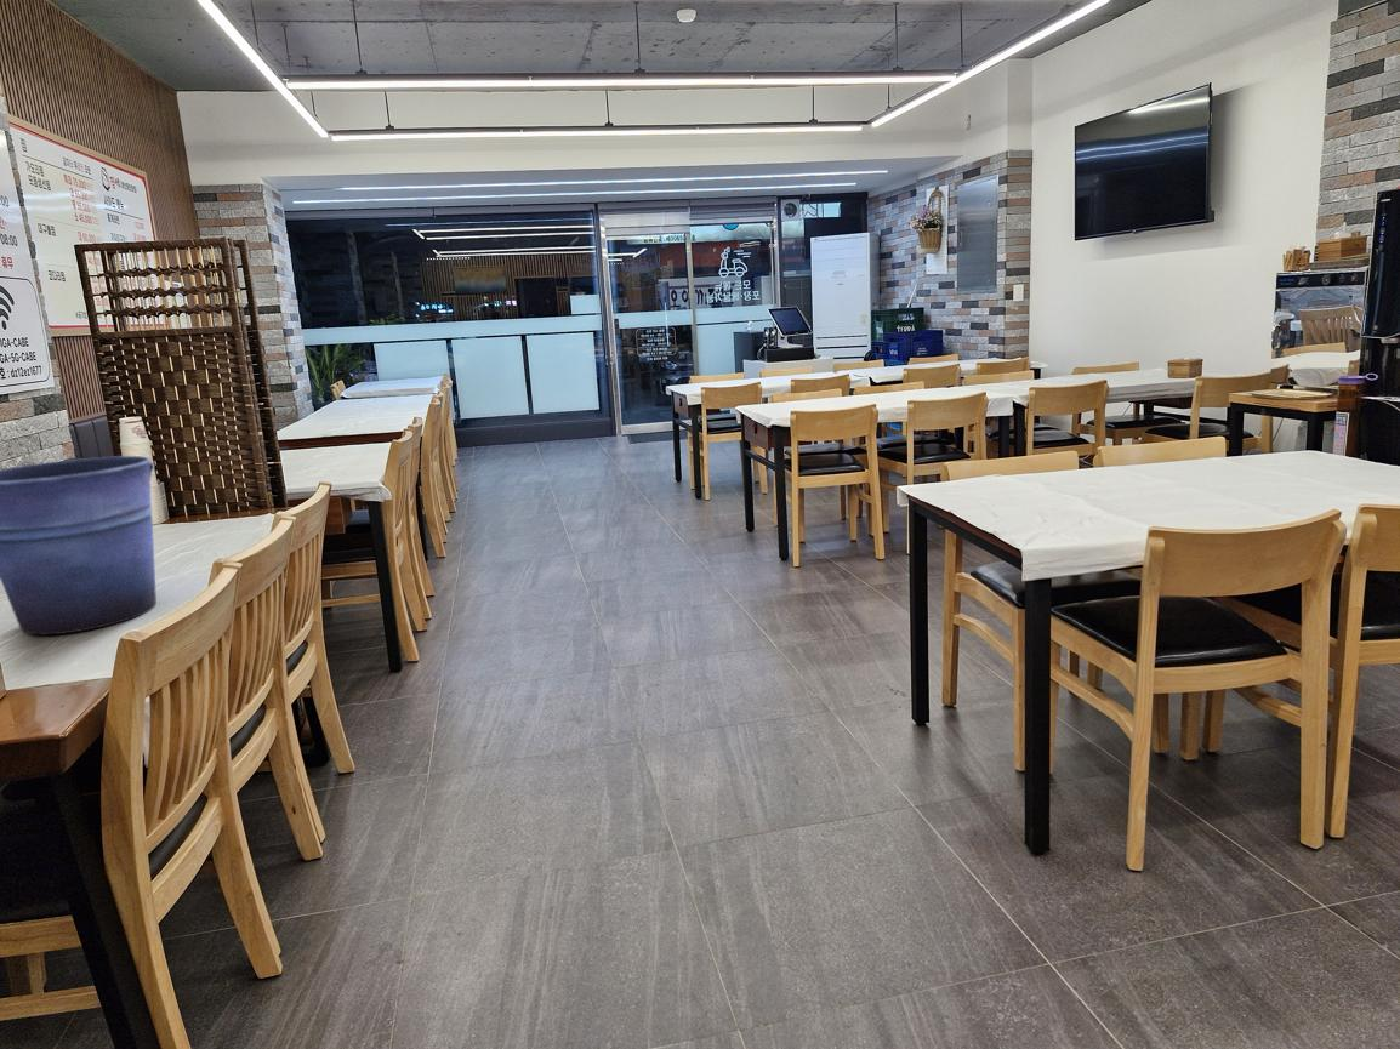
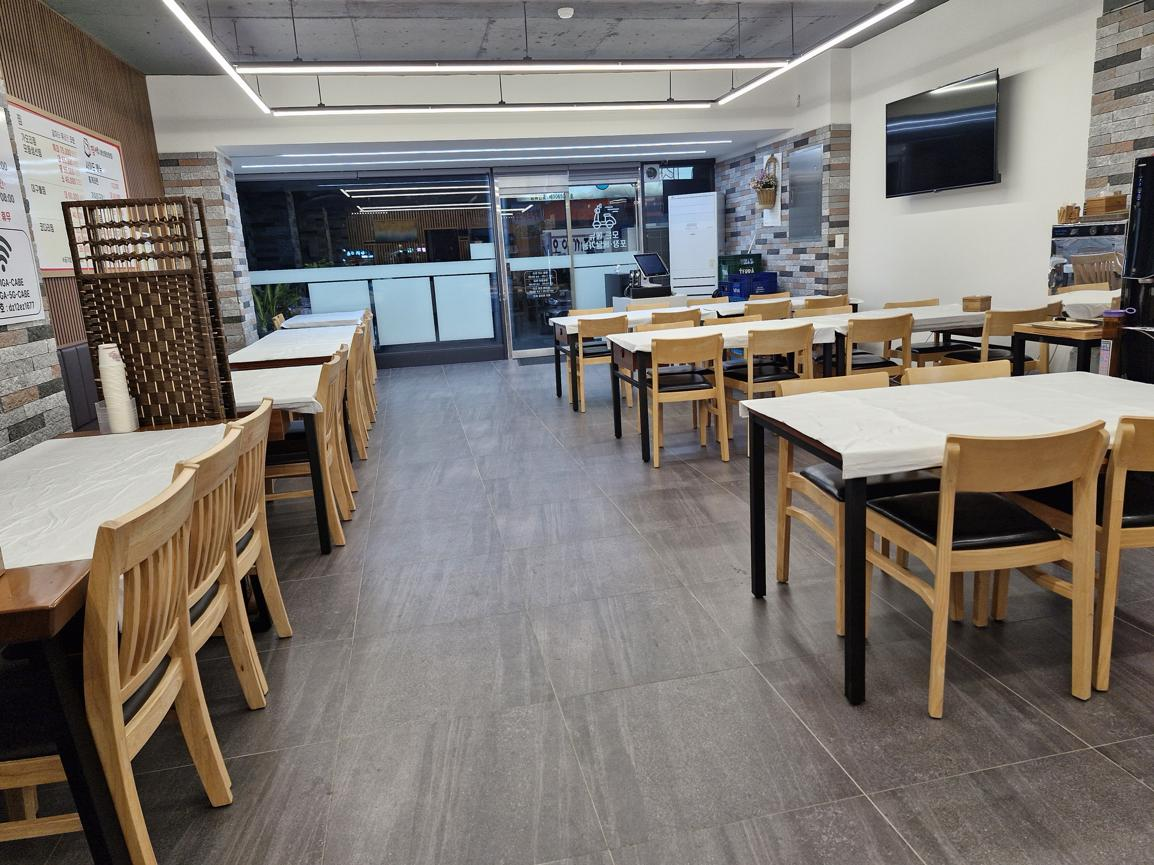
- bucket [0,455,158,635]
